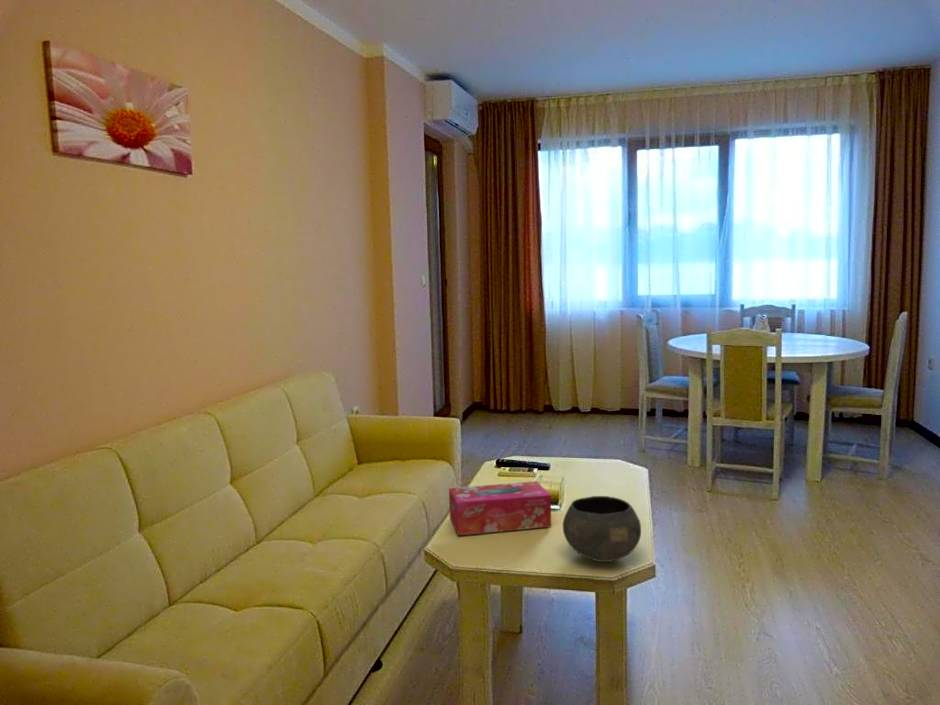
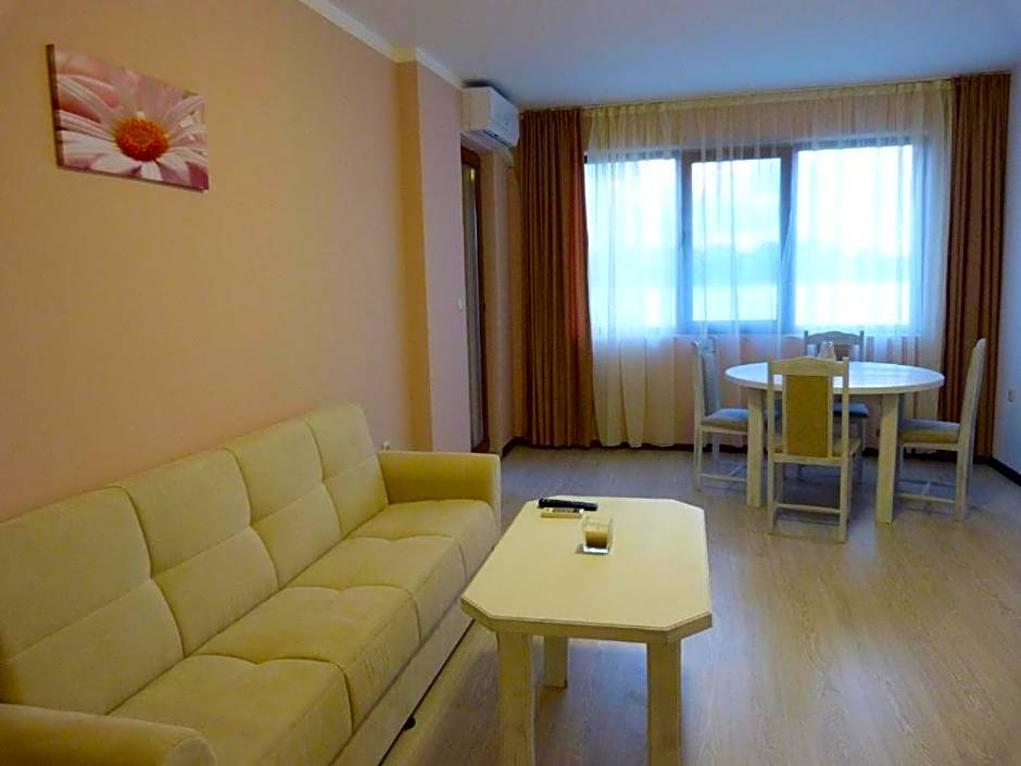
- bowl [562,495,642,563]
- tissue box [448,480,552,536]
